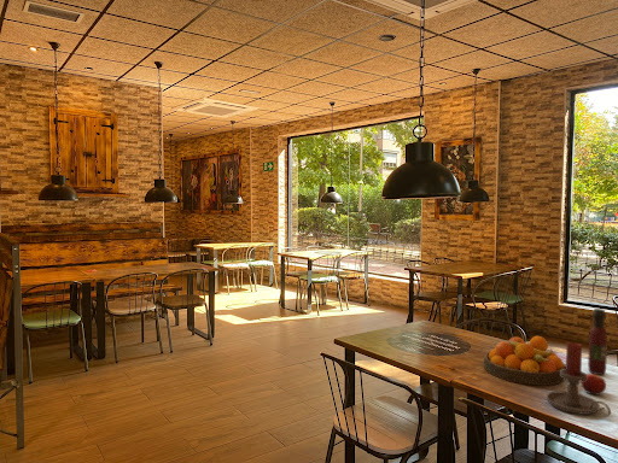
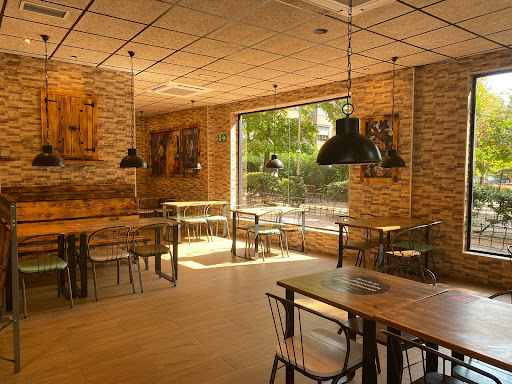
- candle holder [546,341,612,417]
- wine bottle [587,307,608,376]
- apple [581,373,607,395]
- fruit bowl [483,335,566,386]
